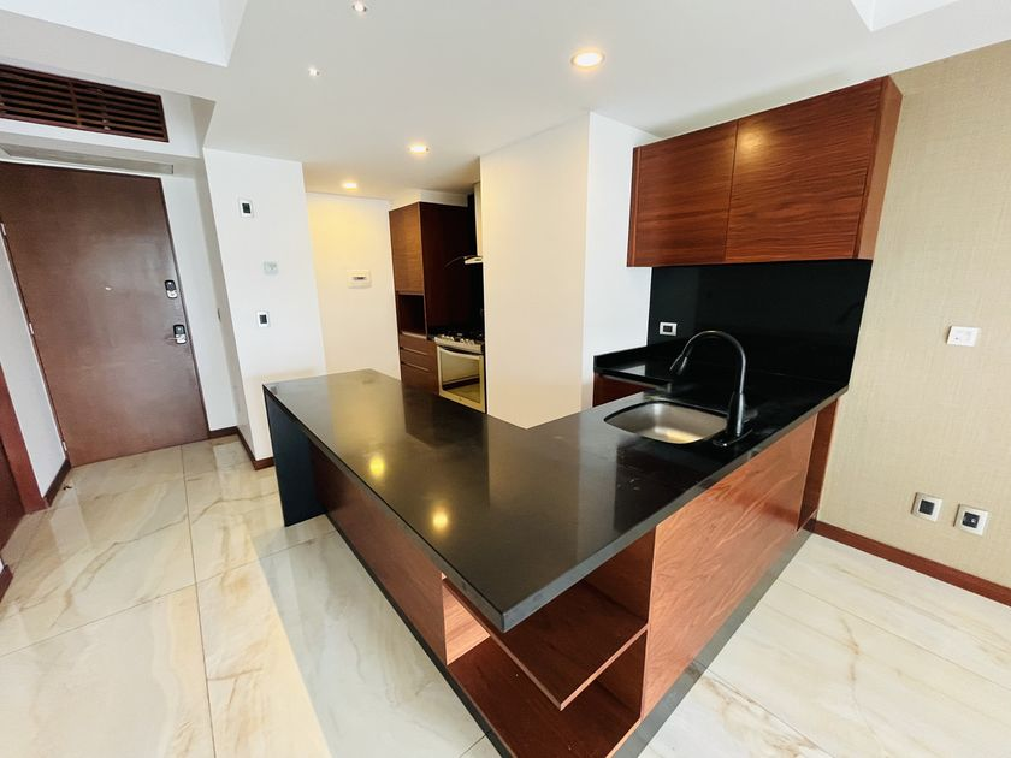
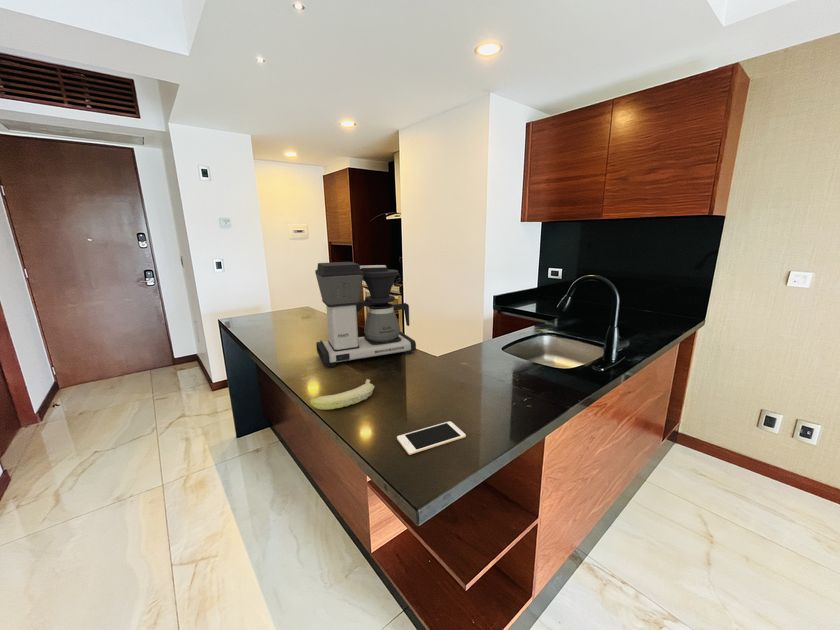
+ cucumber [309,378,375,411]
+ cell phone [396,420,467,456]
+ coffee maker [314,261,417,368]
